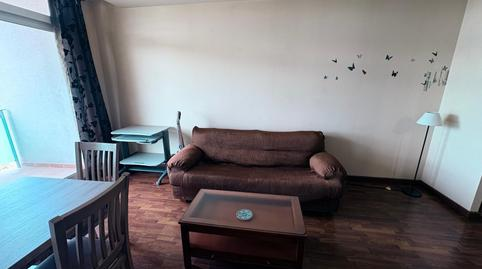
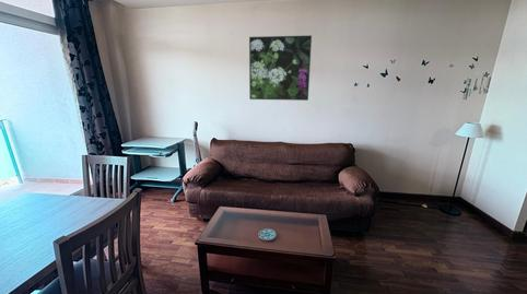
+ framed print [248,34,313,102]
